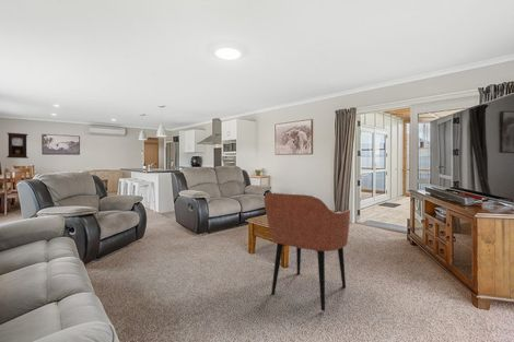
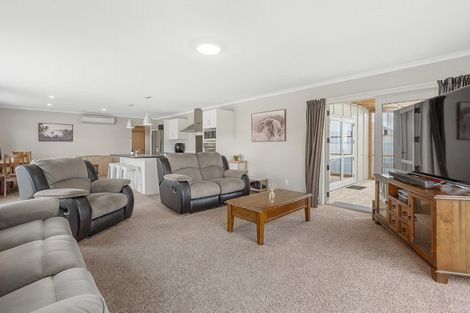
- pendulum clock [5,132,30,160]
- armchair [262,192,351,311]
